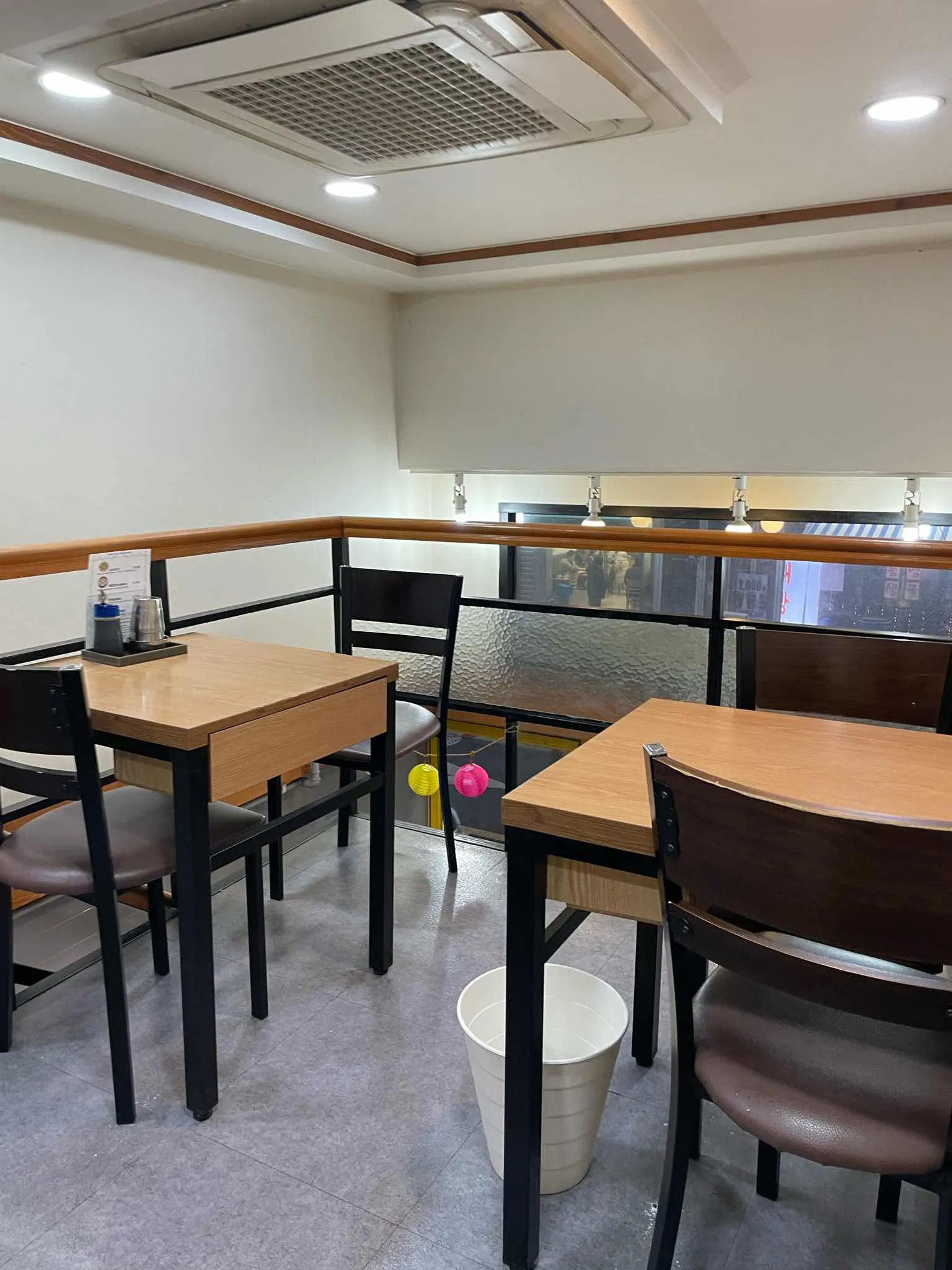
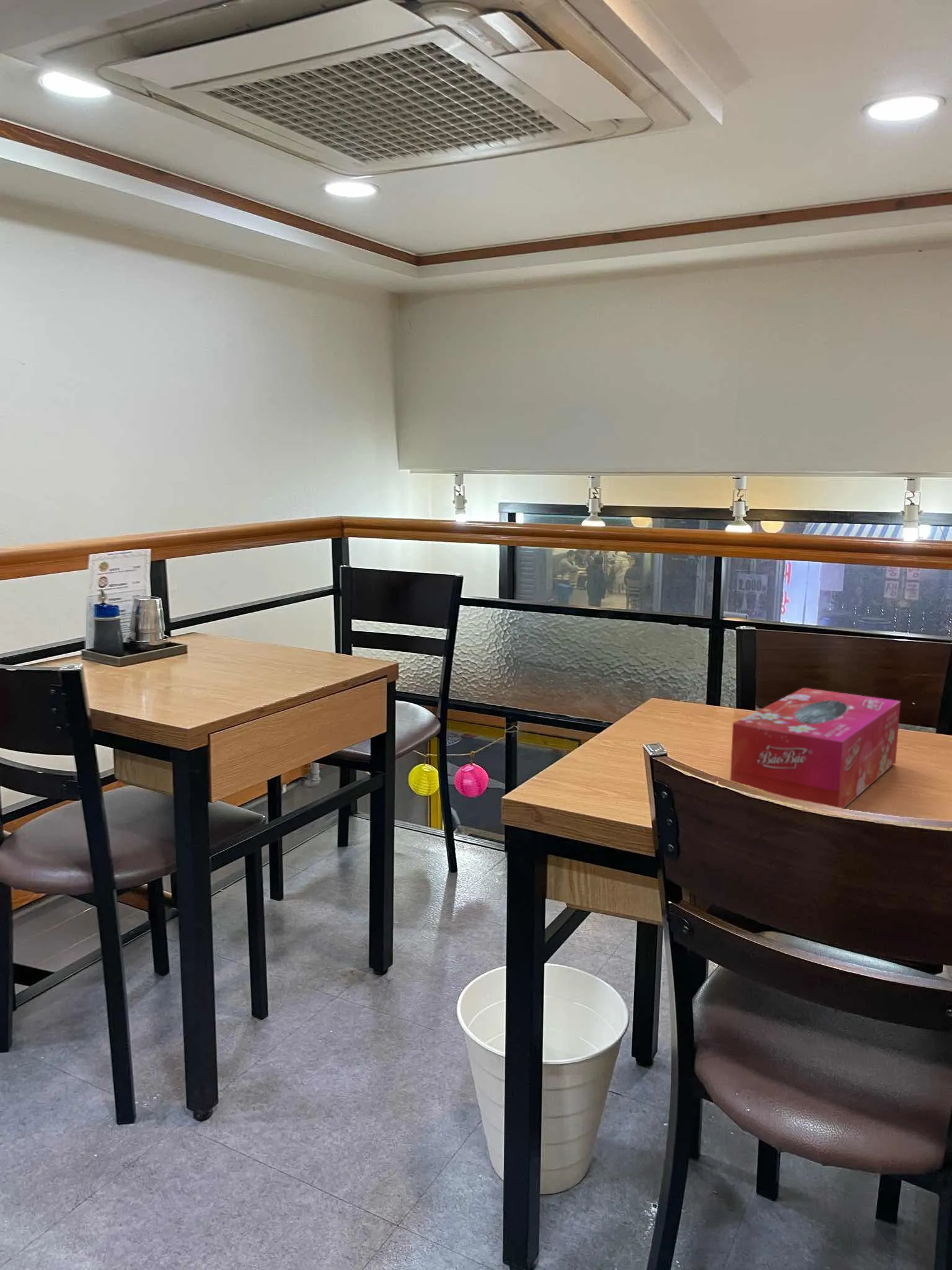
+ tissue box [729,687,901,809]
